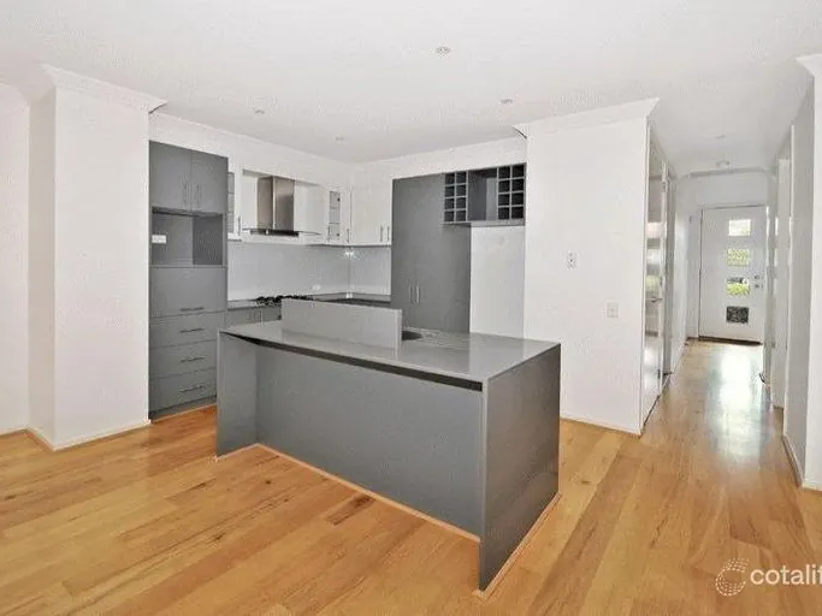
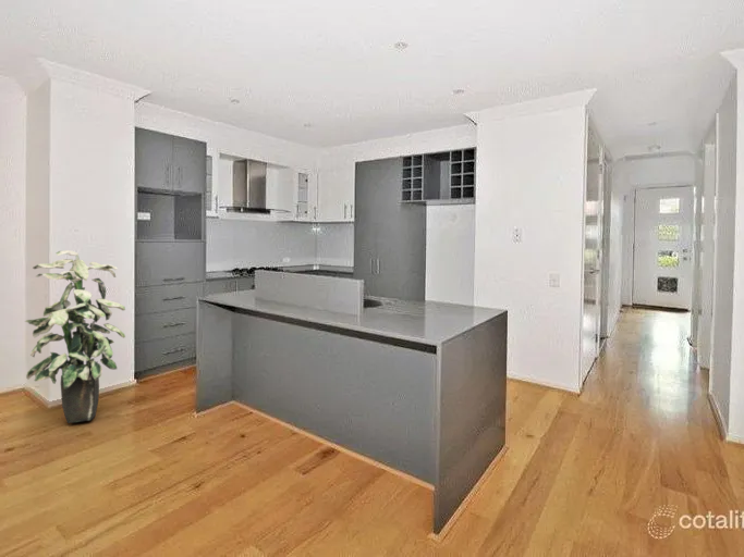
+ indoor plant [24,249,126,424]
